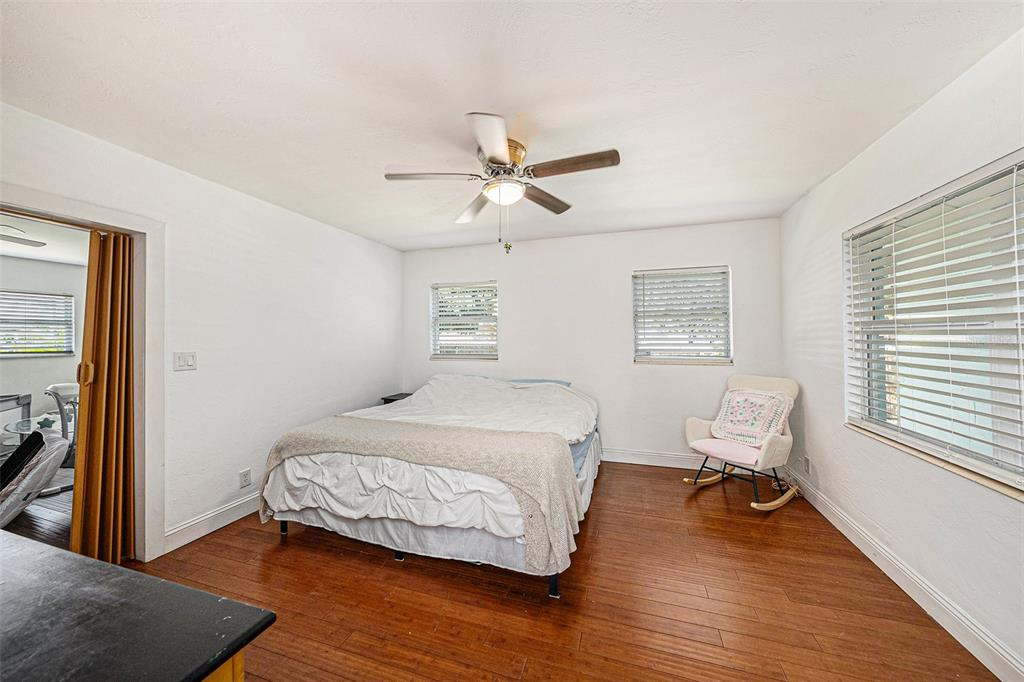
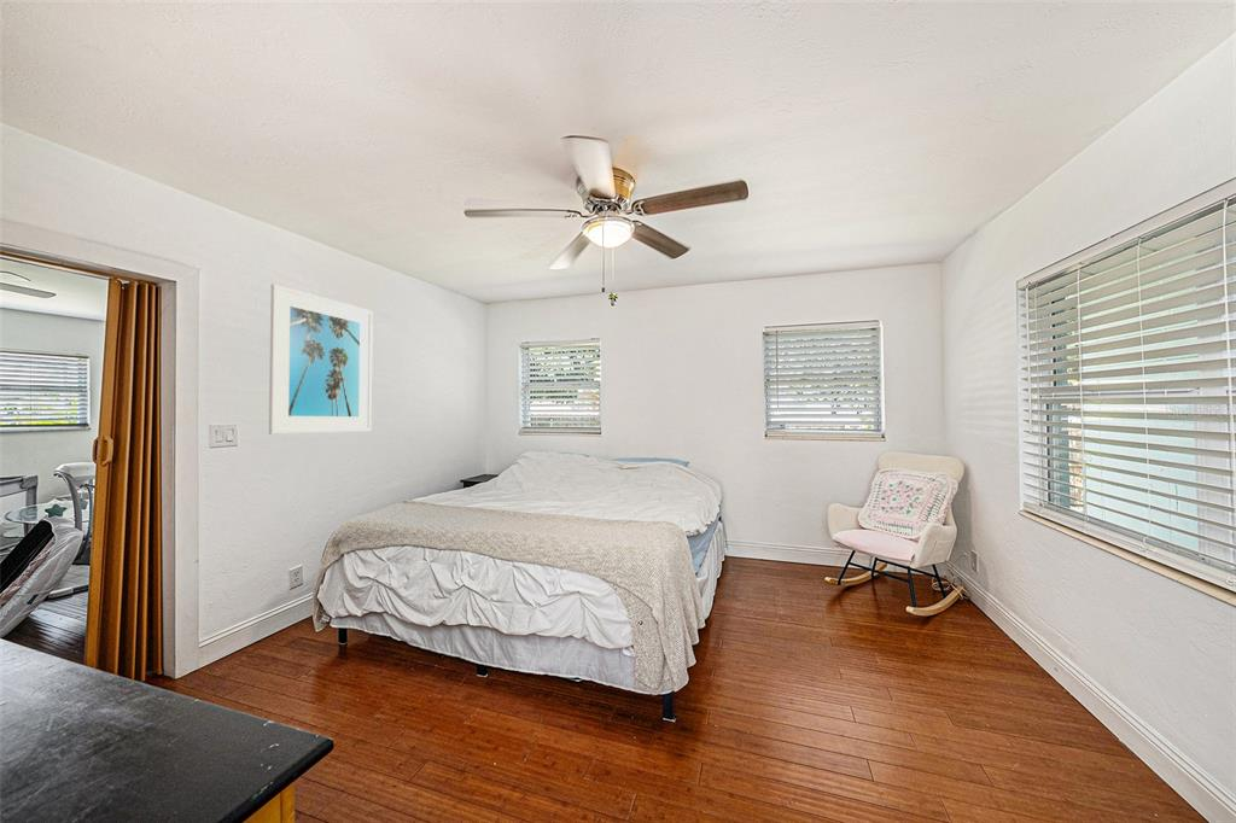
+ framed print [268,282,374,436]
